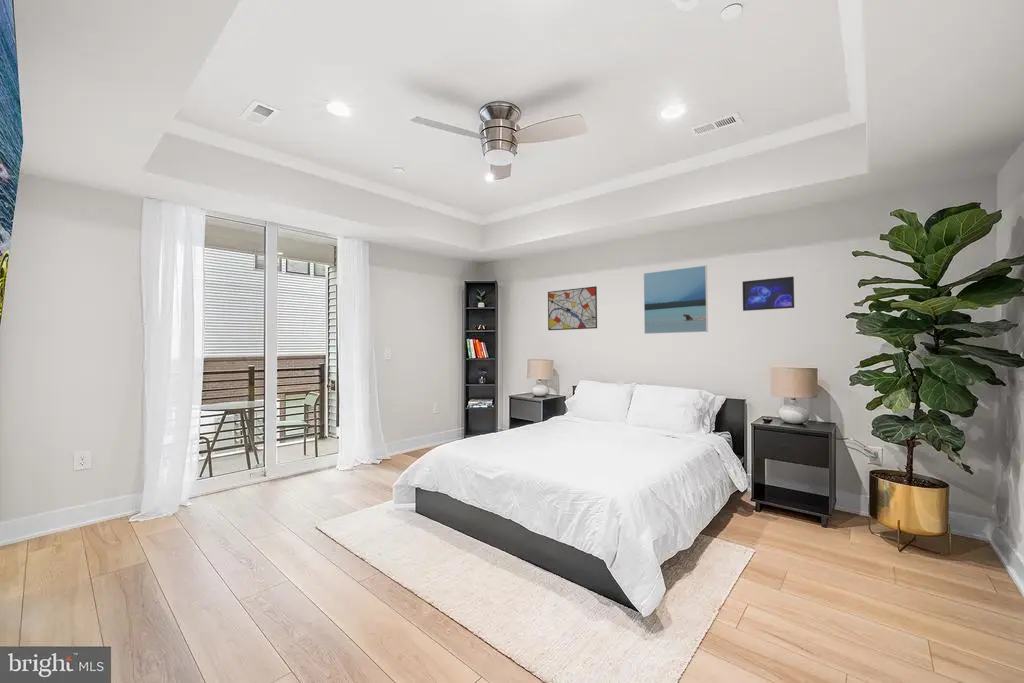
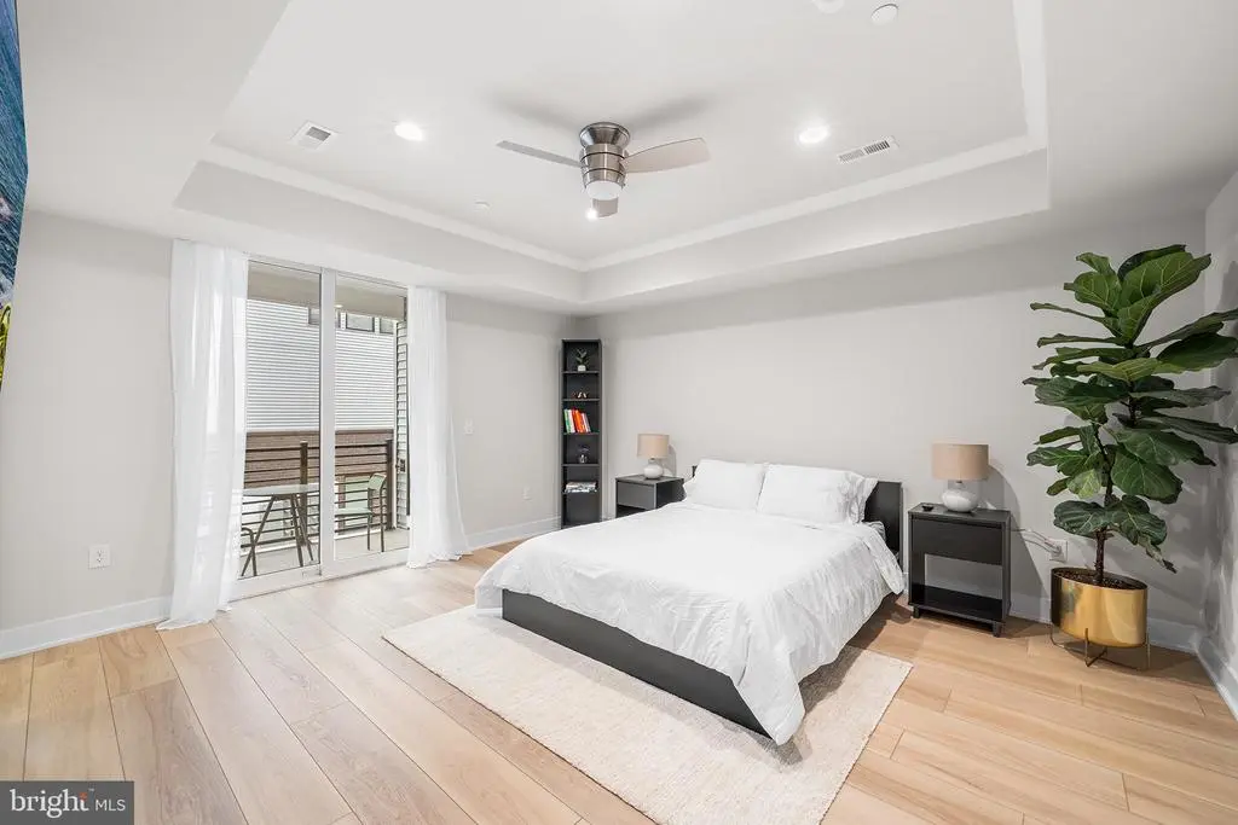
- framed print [643,265,709,335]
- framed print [742,276,795,312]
- wall art [547,285,598,331]
